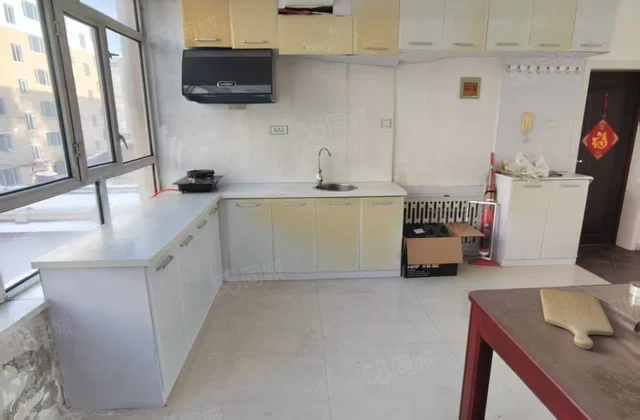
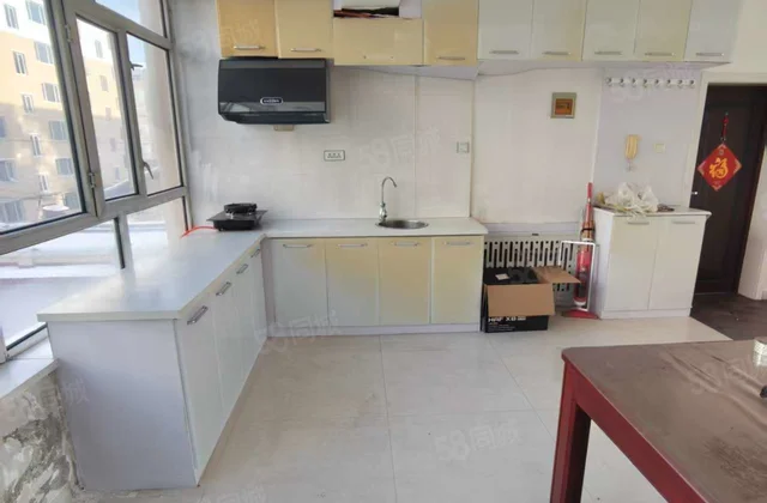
- chopping board [539,288,615,350]
